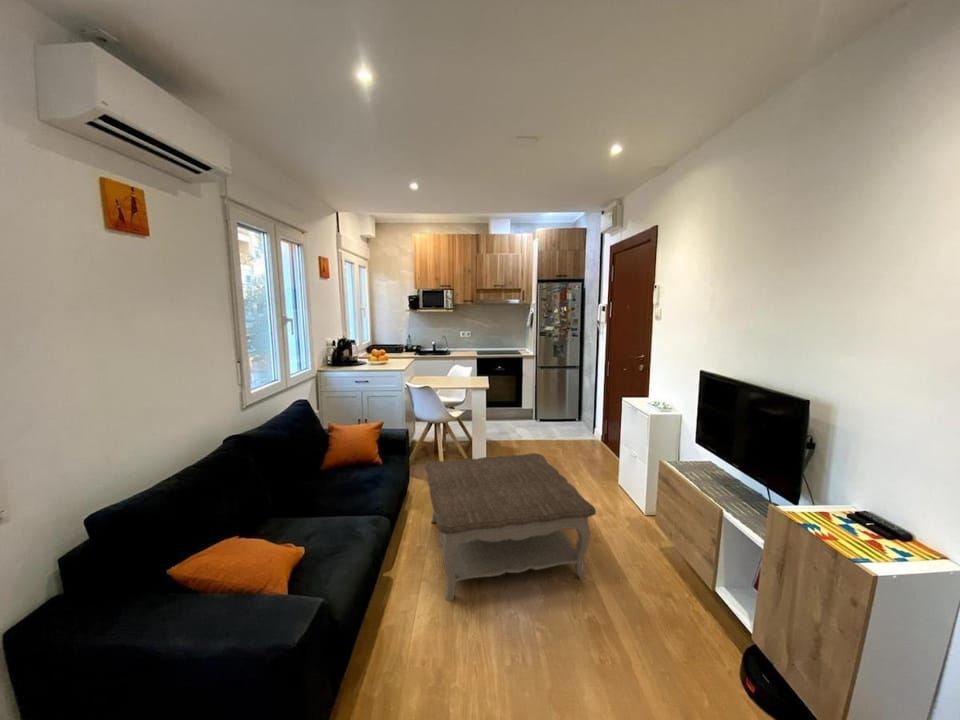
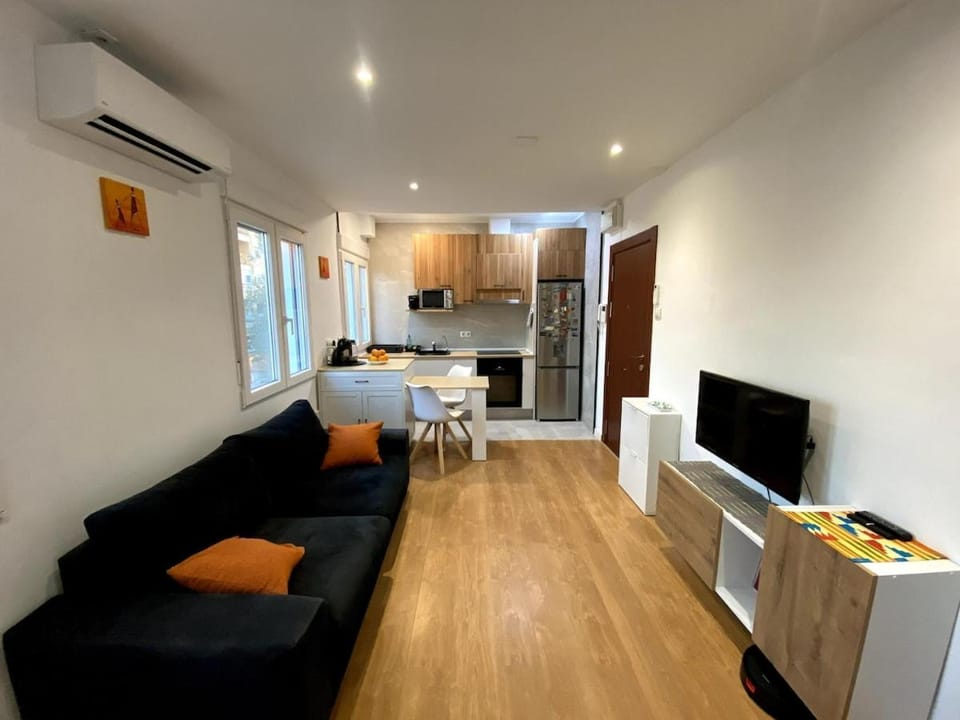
- coffee table [424,452,597,602]
